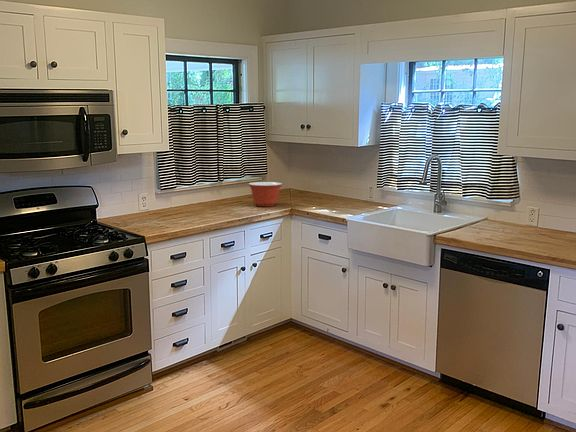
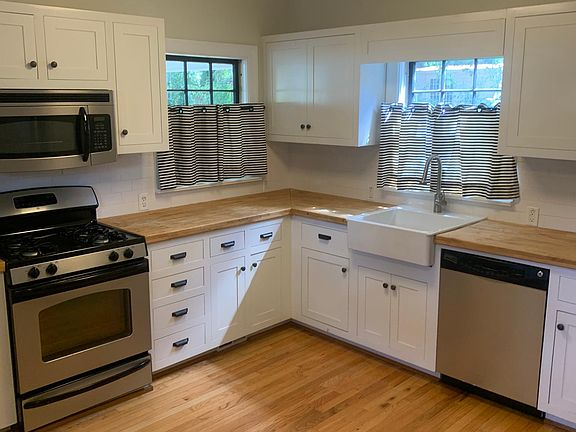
- mixing bowl [248,181,283,207]
